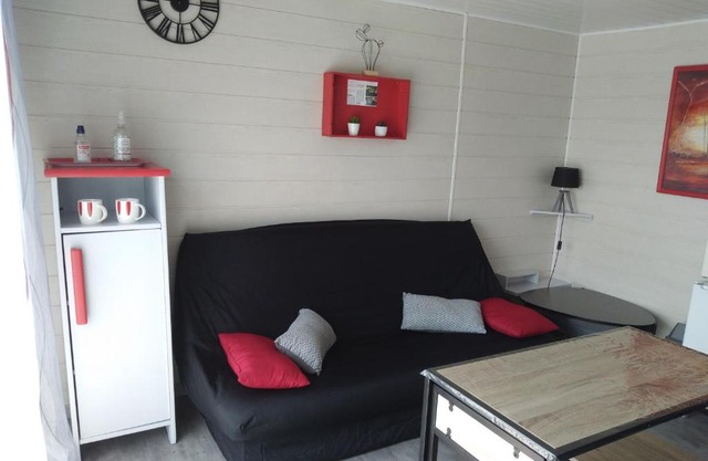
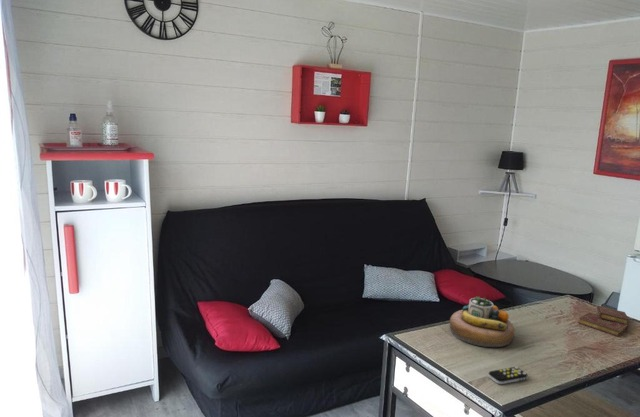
+ book [577,305,630,337]
+ remote control [487,366,528,385]
+ decorative bowl [448,295,515,348]
